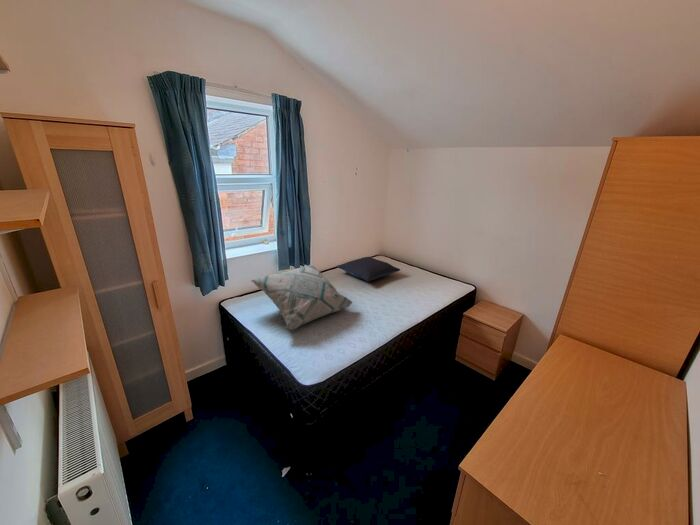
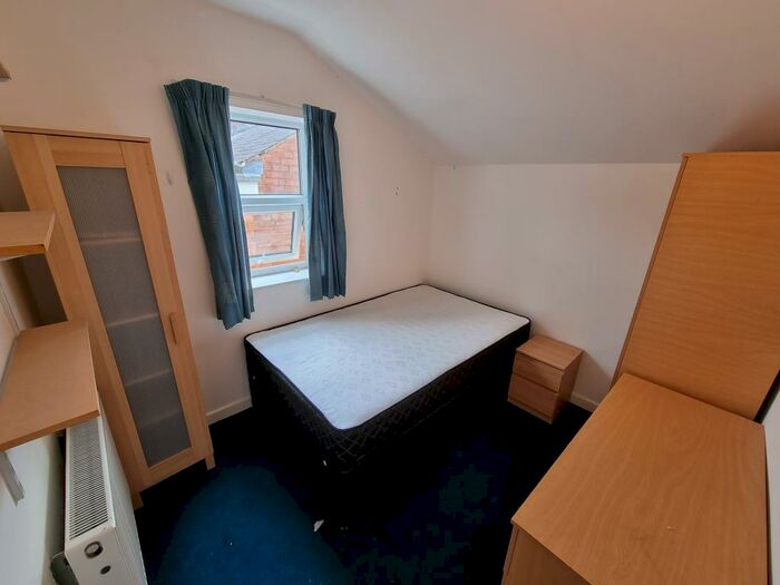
- decorative pillow [249,264,354,331]
- pillow [336,256,401,282]
